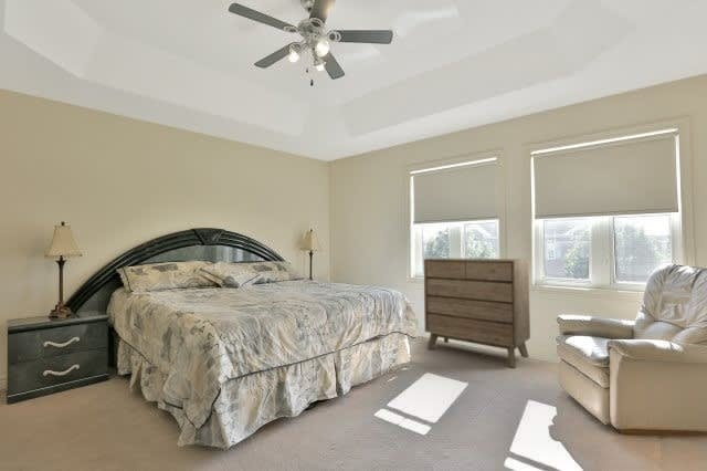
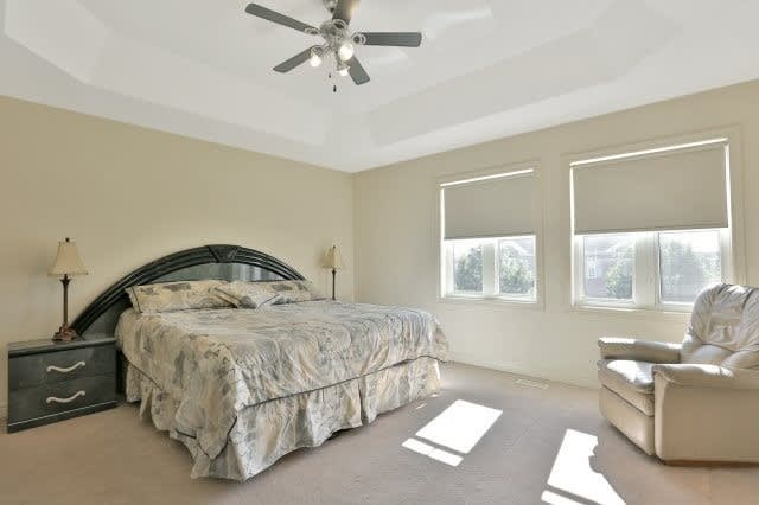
- dresser [423,257,531,368]
